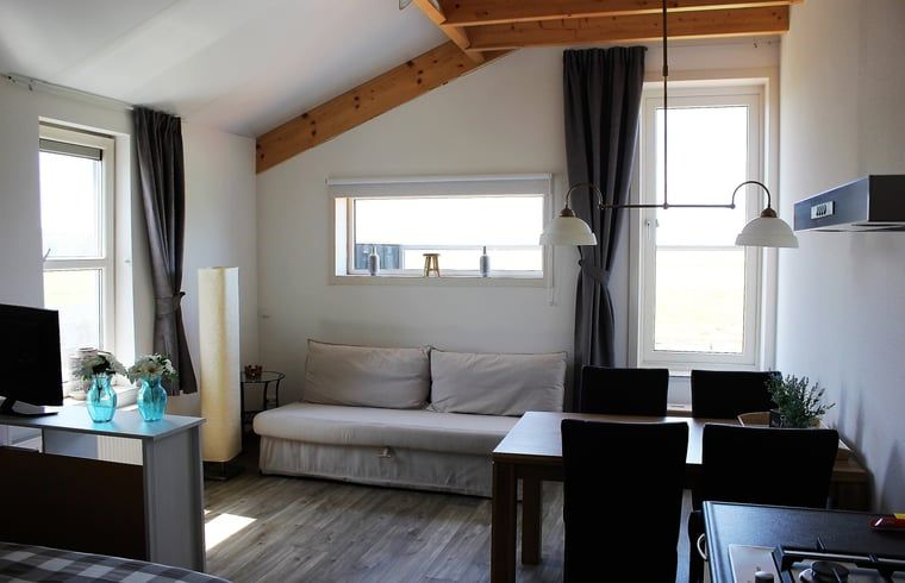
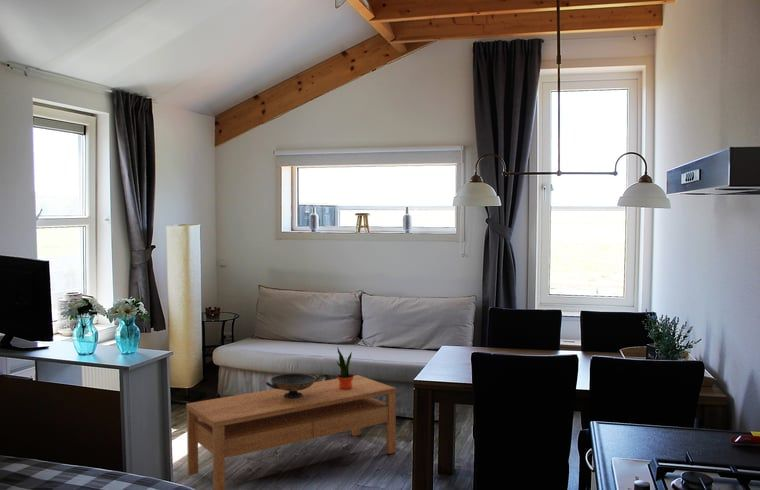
+ decorative bowl [265,372,321,399]
+ potted plant [335,346,354,390]
+ coffee table [185,374,397,490]
